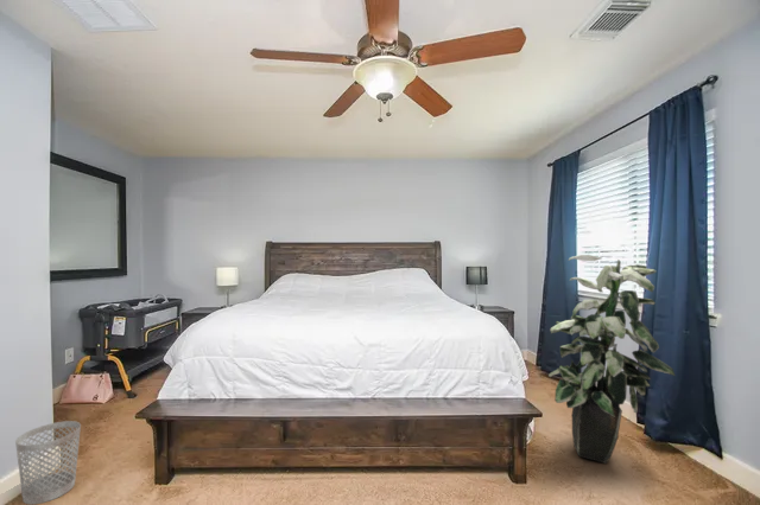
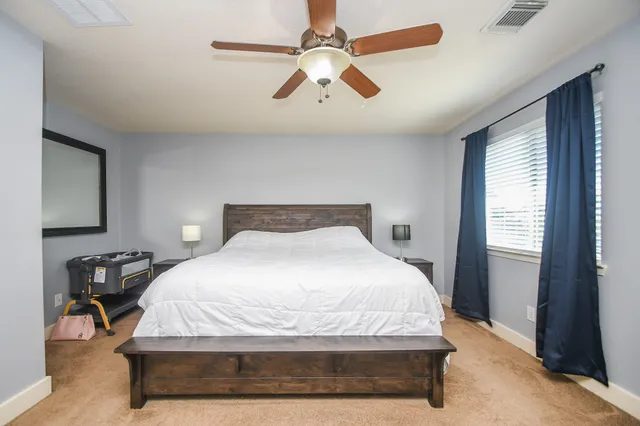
- indoor plant [547,254,676,465]
- wastebasket [14,420,82,505]
